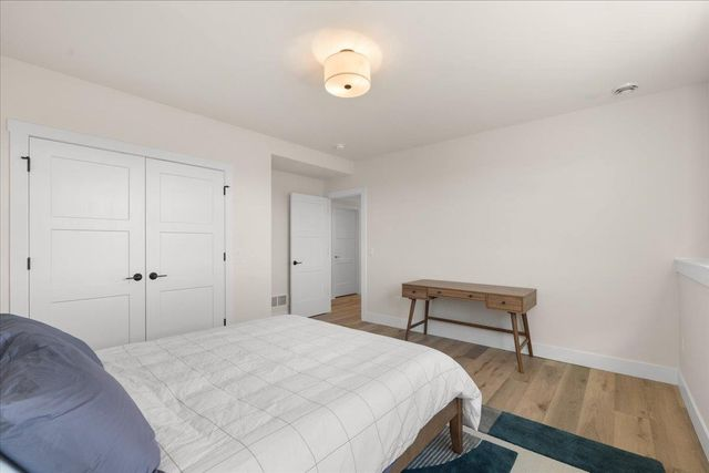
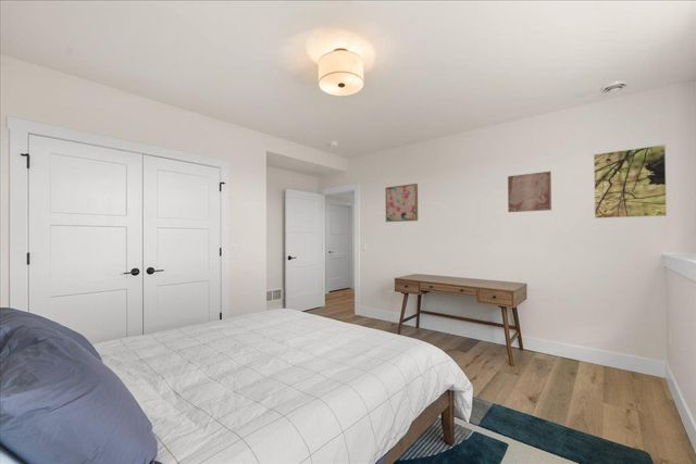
+ wall art [385,183,419,223]
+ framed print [593,143,668,220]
+ wall art [507,171,552,213]
